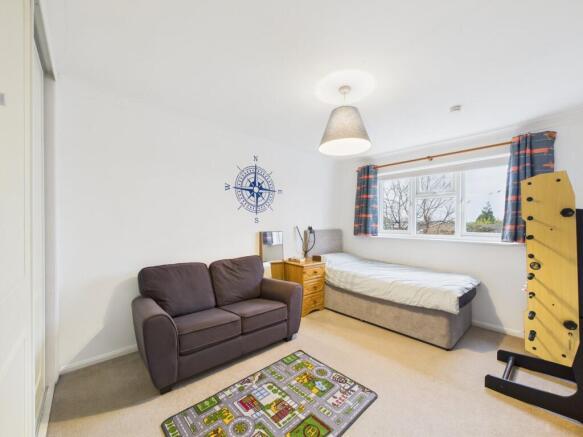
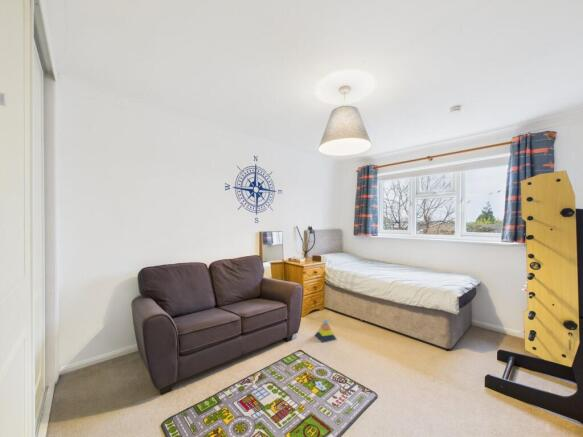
+ stacking toy [314,318,338,344]
